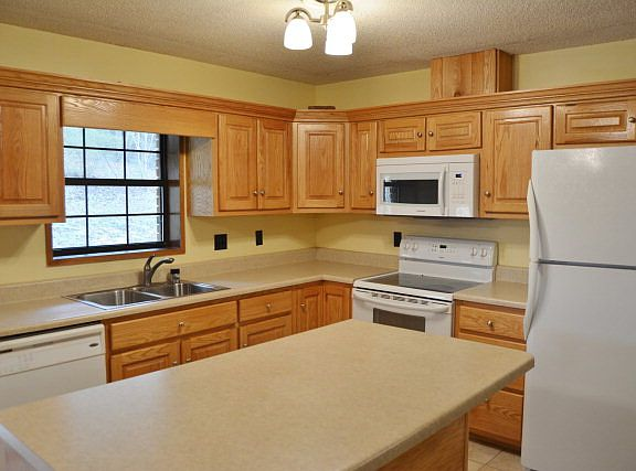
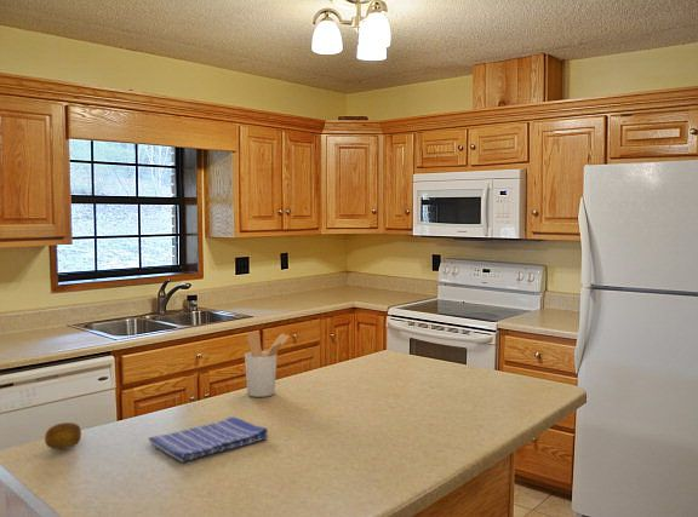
+ utensil holder [244,331,291,398]
+ dish towel [147,415,269,464]
+ fruit [44,421,82,450]
